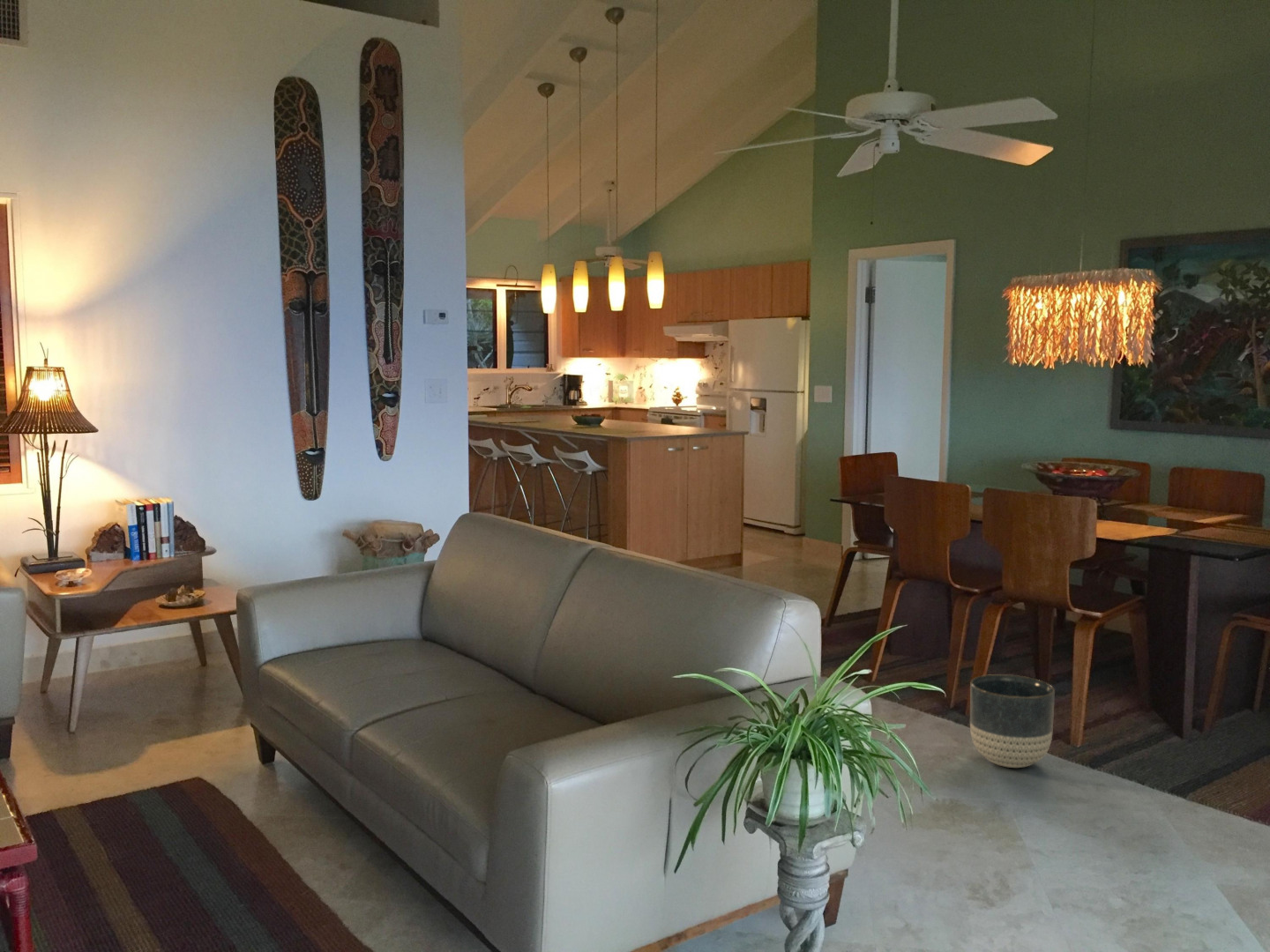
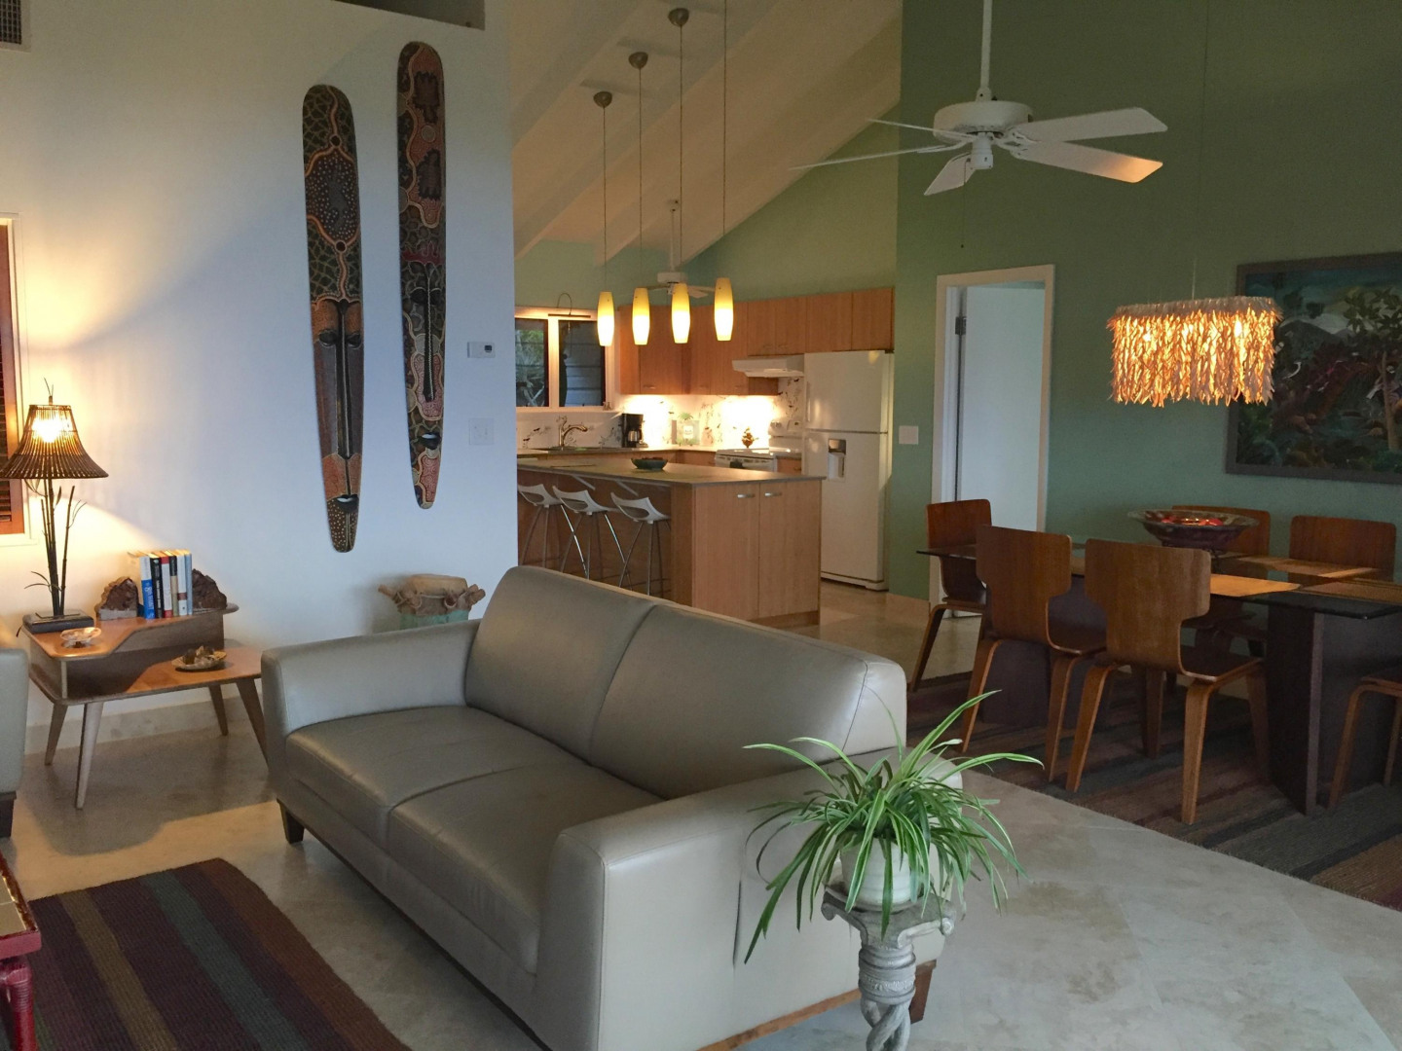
- planter [969,673,1056,769]
